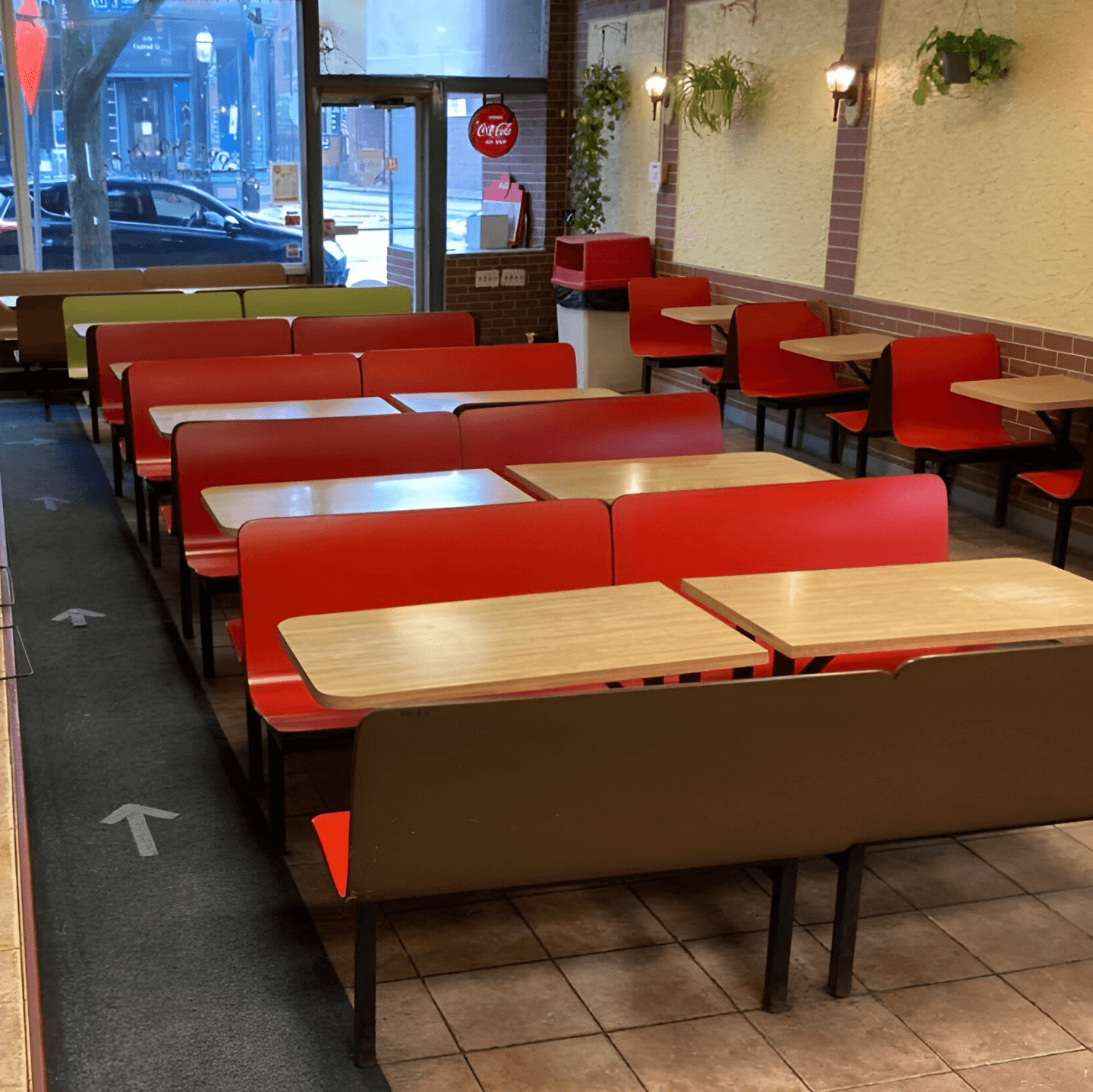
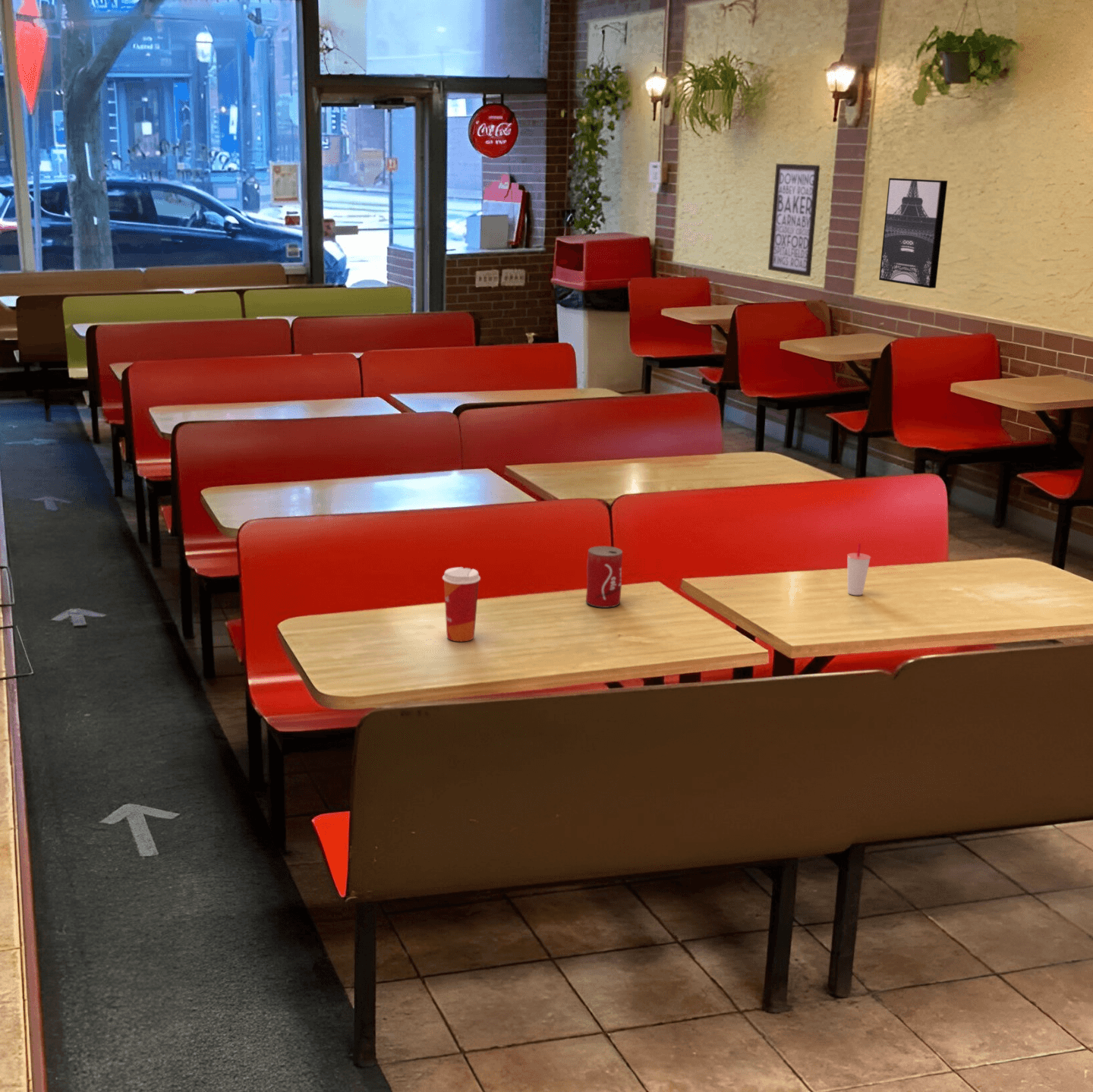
+ paper cup [442,566,481,643]
+ wall art [878,178,948,289]
+ cup [846,543,871,596]
+ wall art [767,163,821,277]
+ pop [585,546,623,609]
